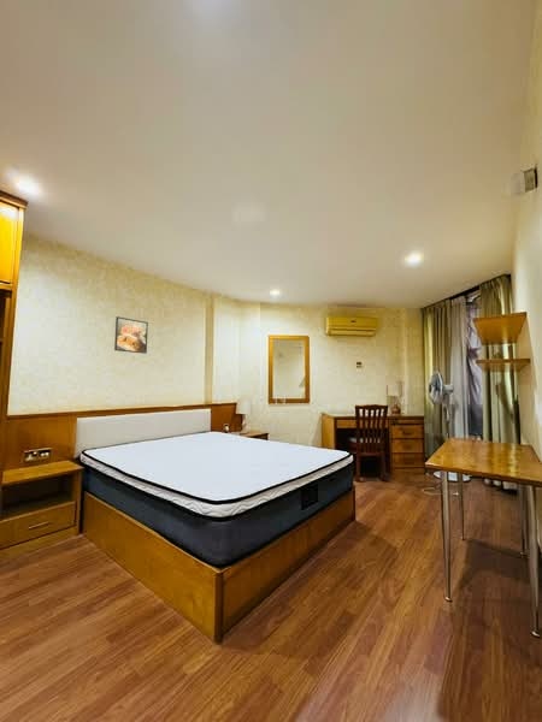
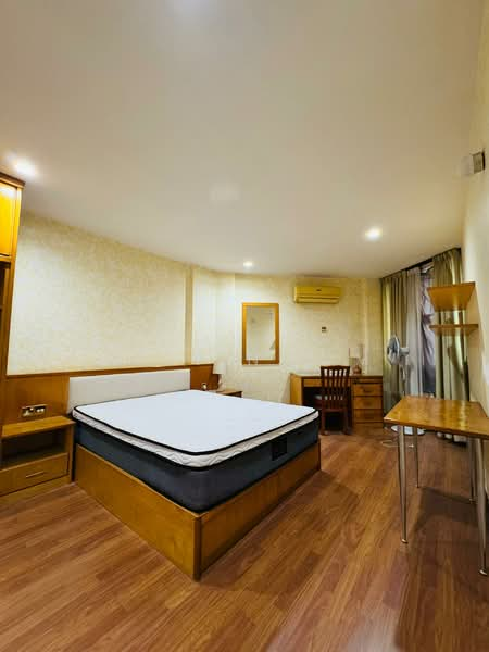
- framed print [113,315,149,355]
